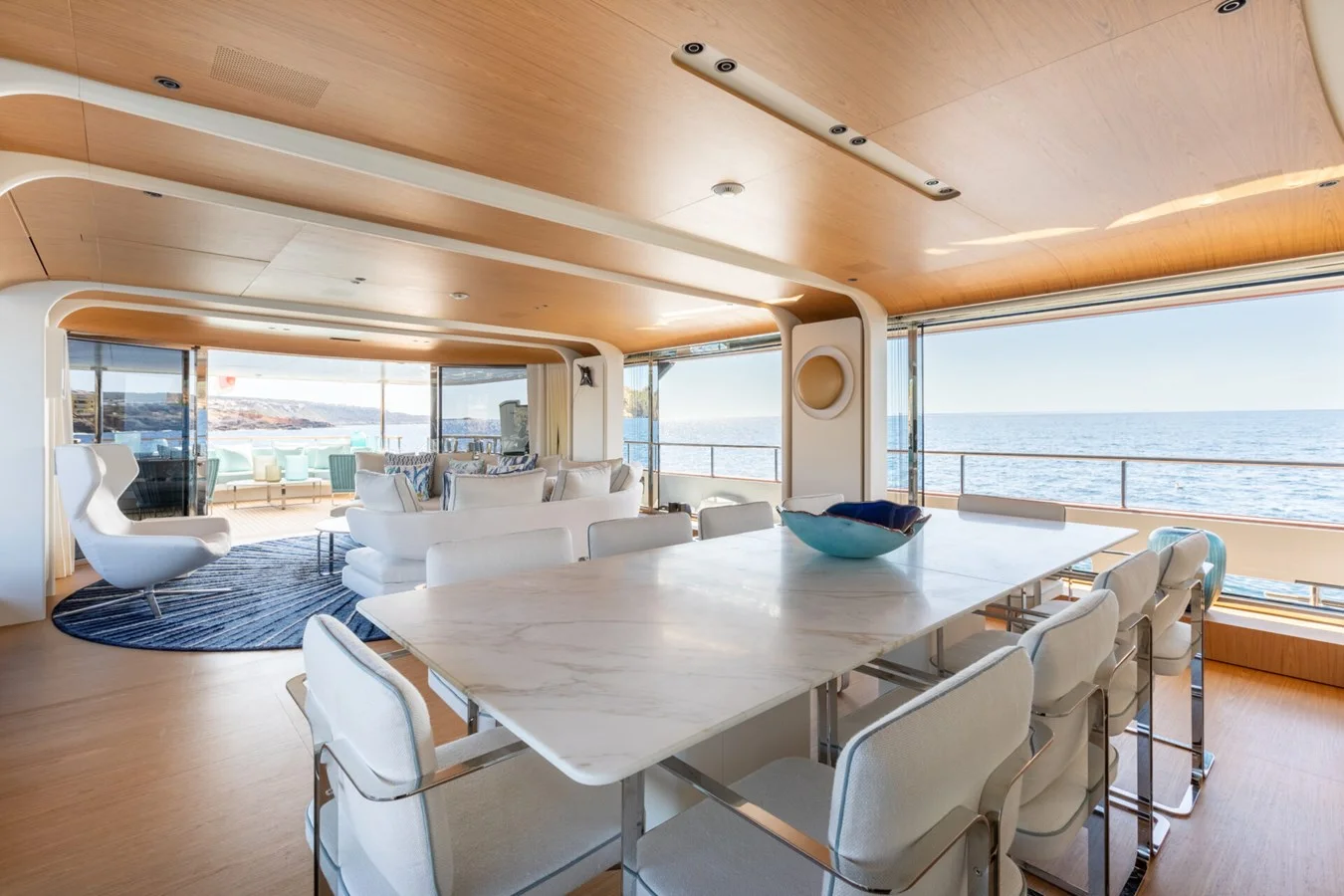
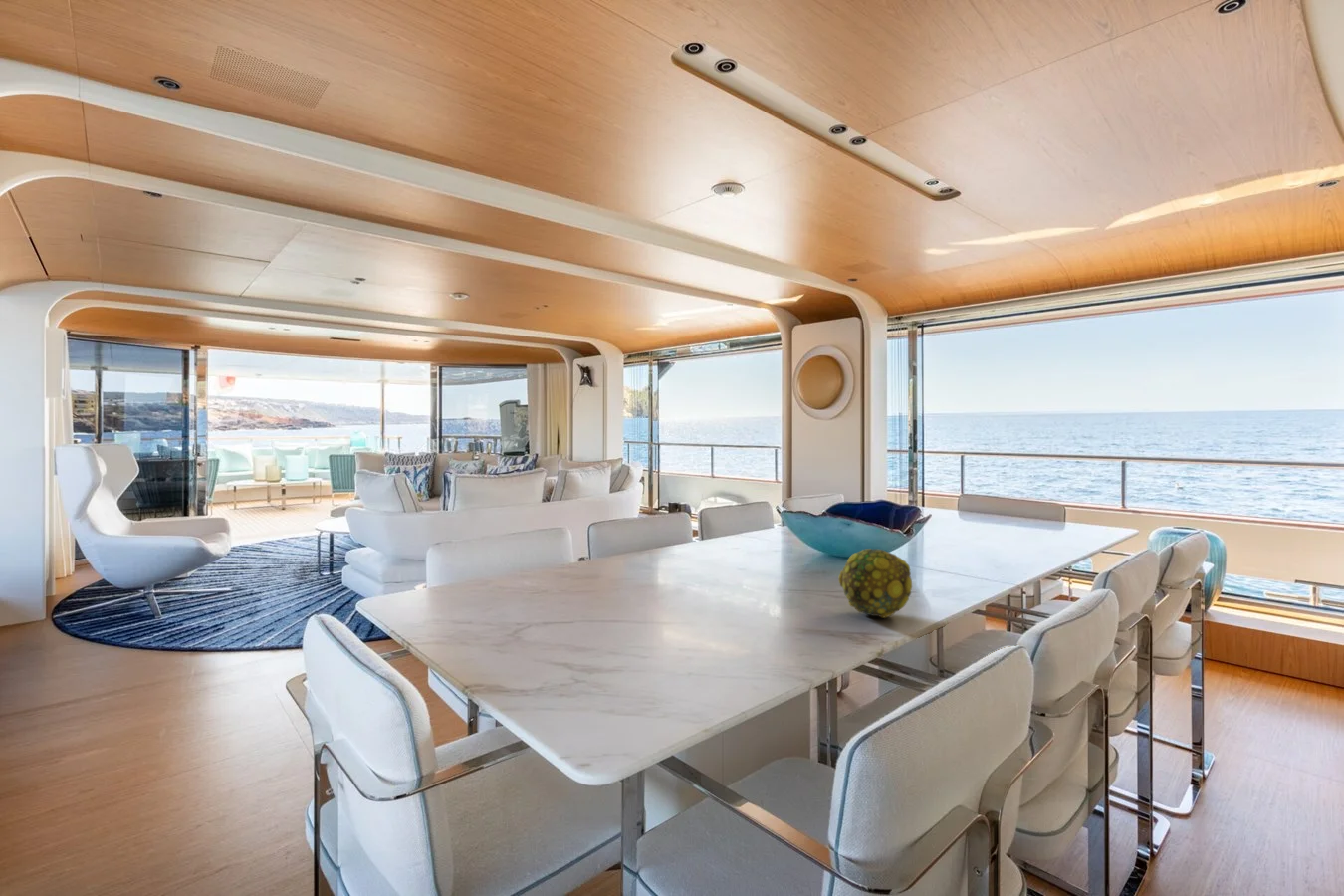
+ decorative ball [838,548,913,619]
